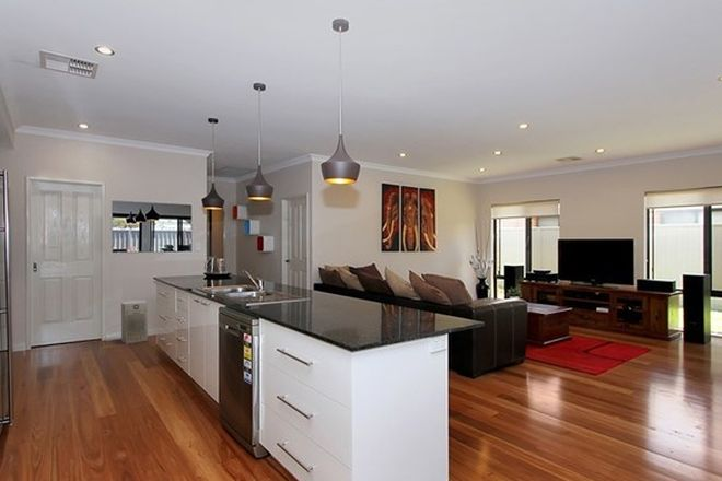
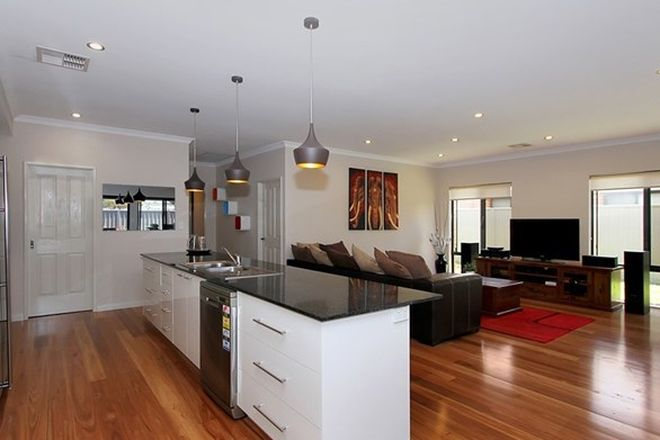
- fan [120,300,149,345]
